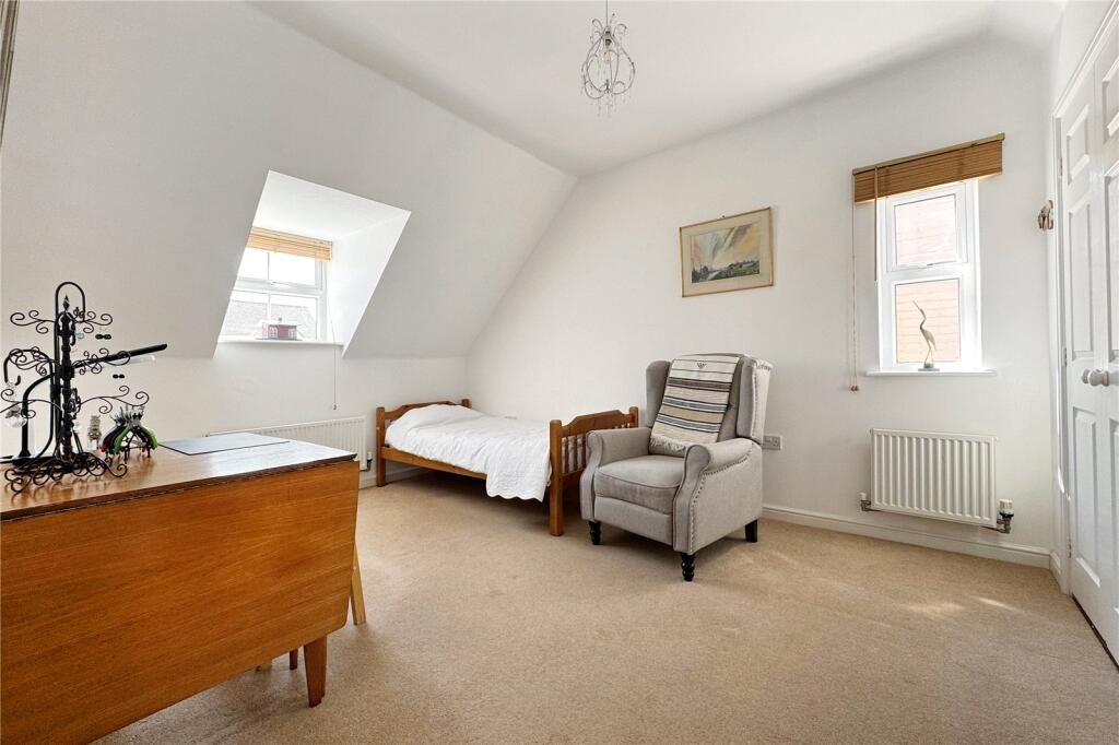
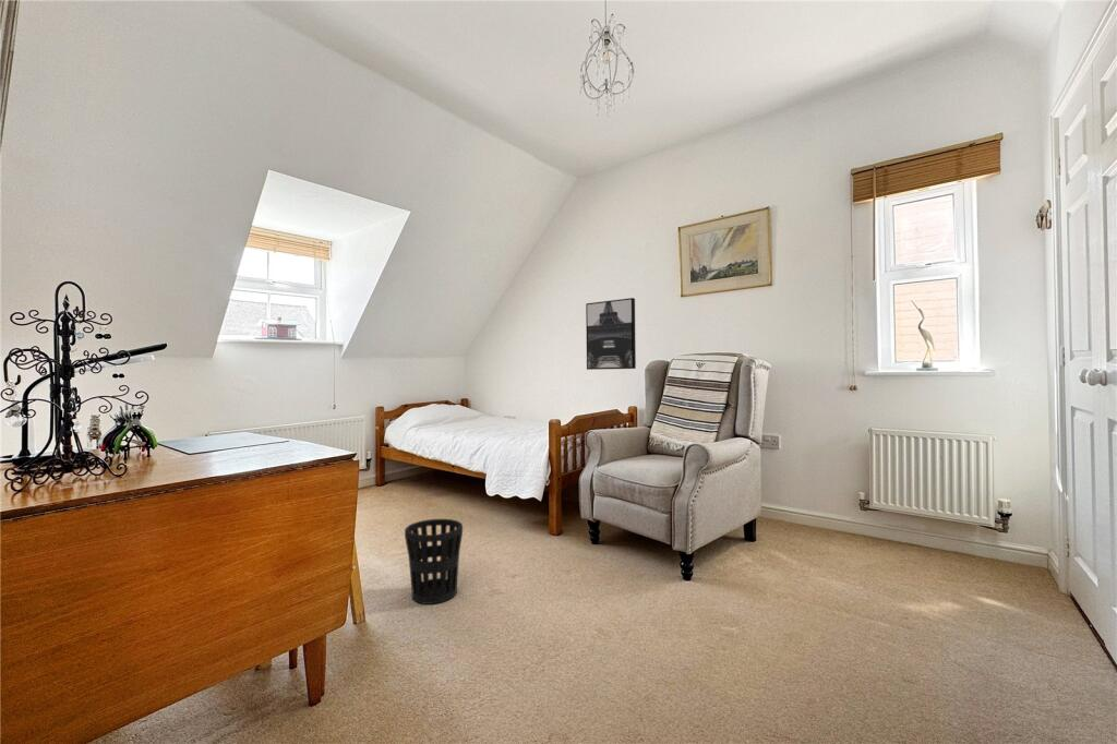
+ wall art [585,297,637,371]
+ wastebasket [404,518,464,605]
